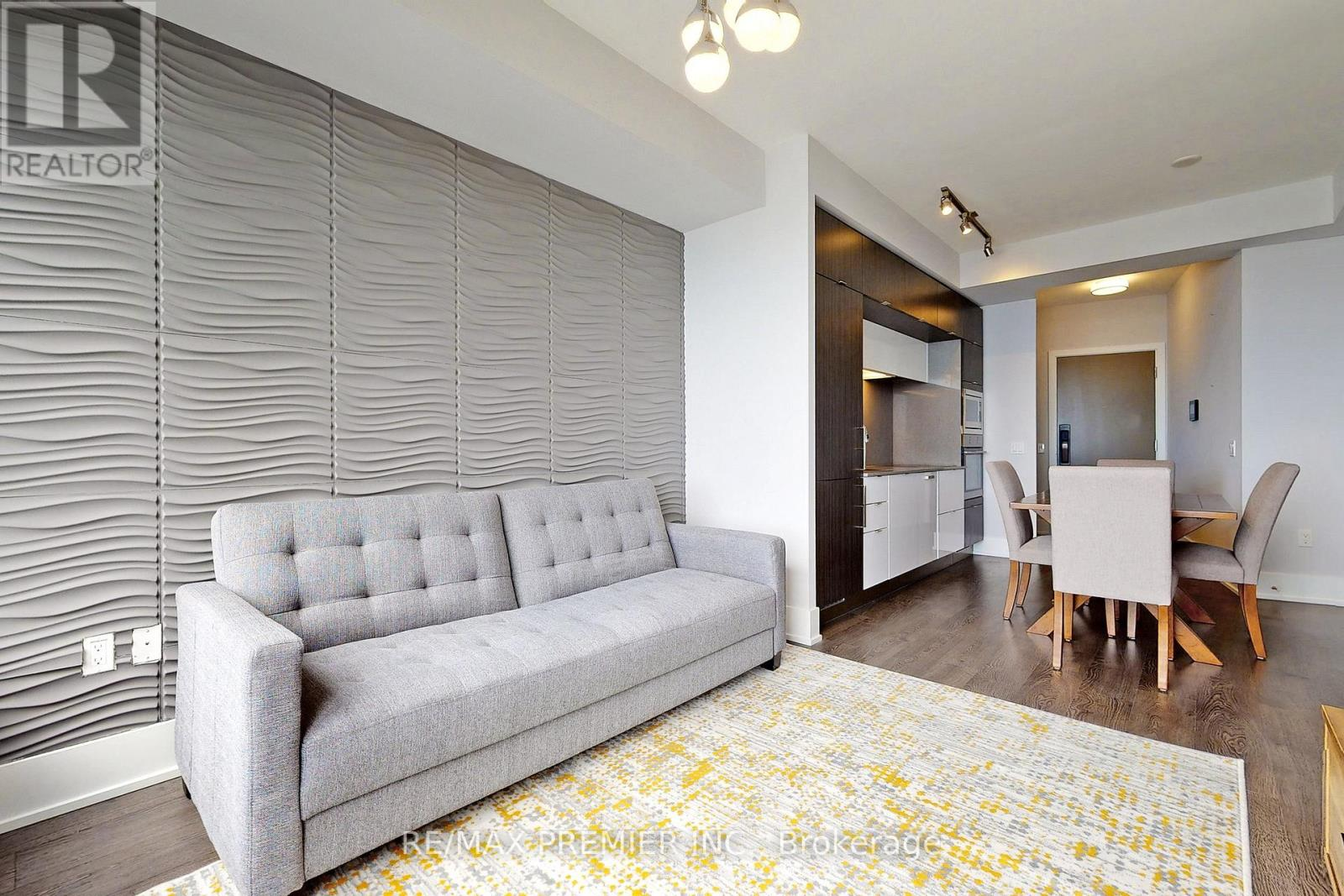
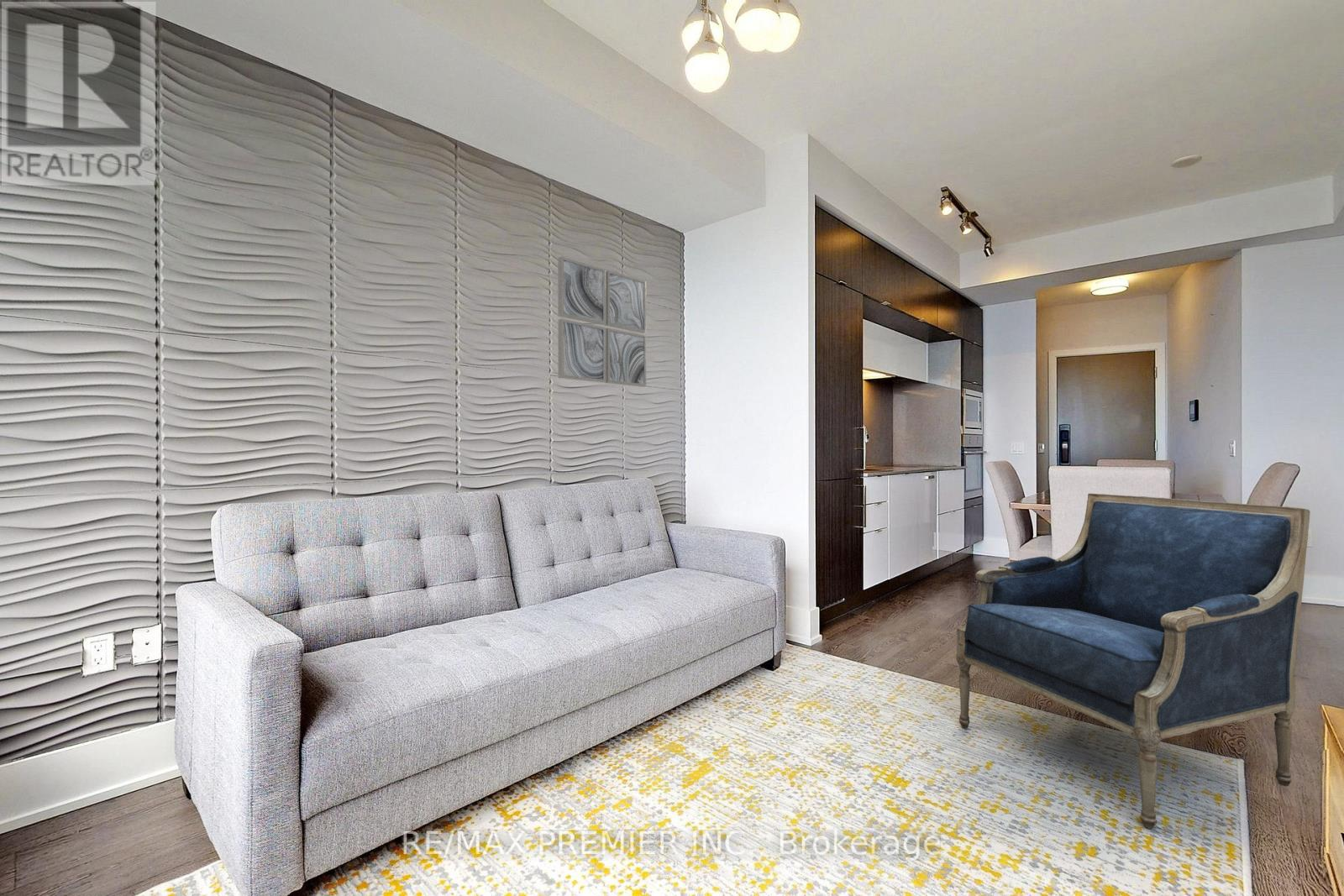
+ wall art [557,256,647,388]
+ armchair [955,493,1311,830]
